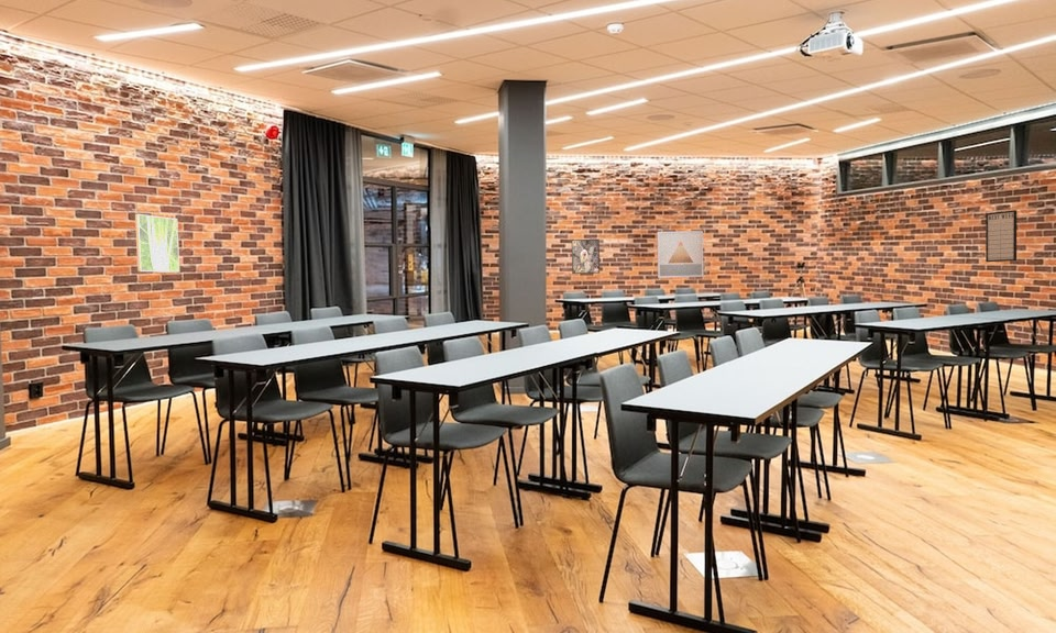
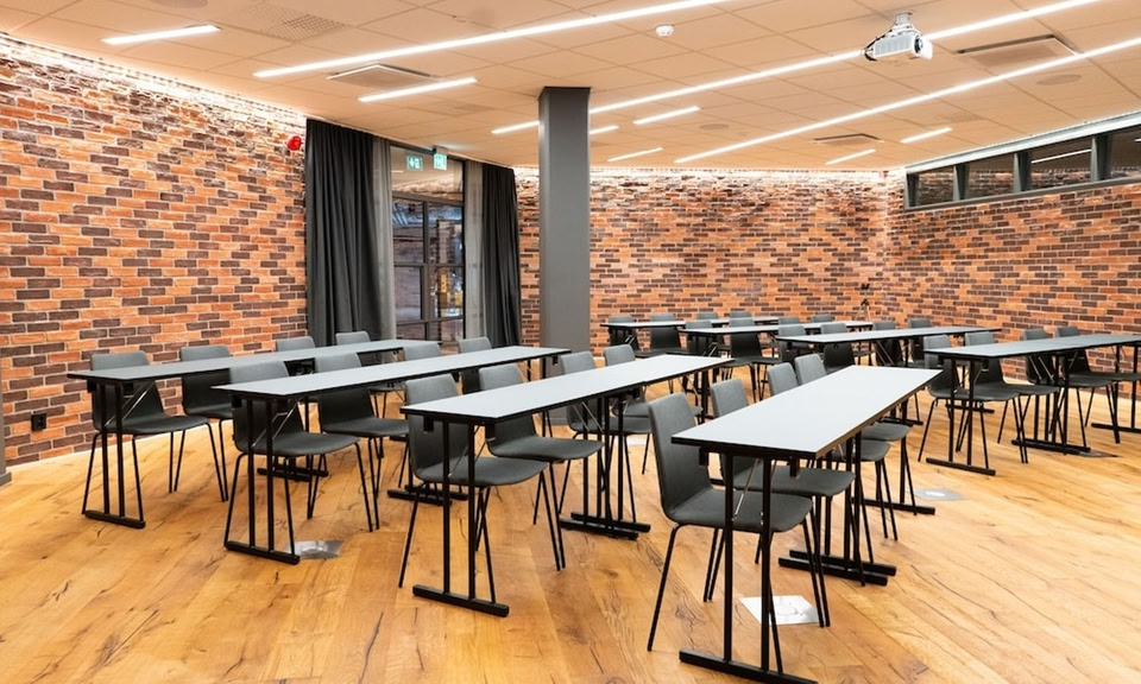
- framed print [571,238,601,275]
- writing board [985,209,1018,263]
- wall art [656,230,704,279]
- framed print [134,213,180,274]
